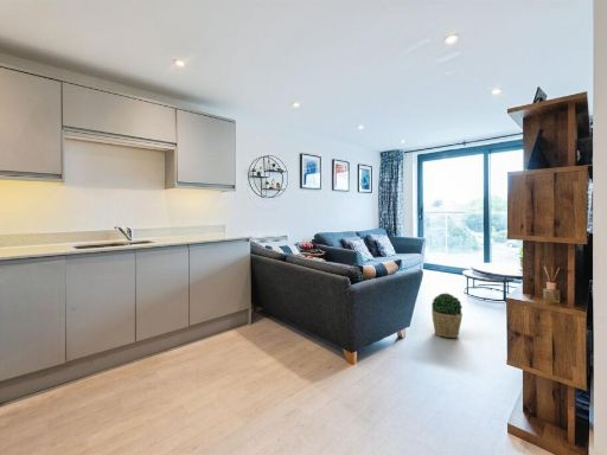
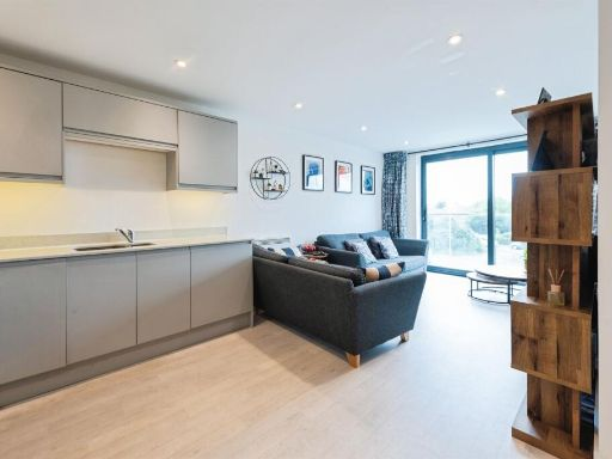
- potted plant [430,291,464,339]
